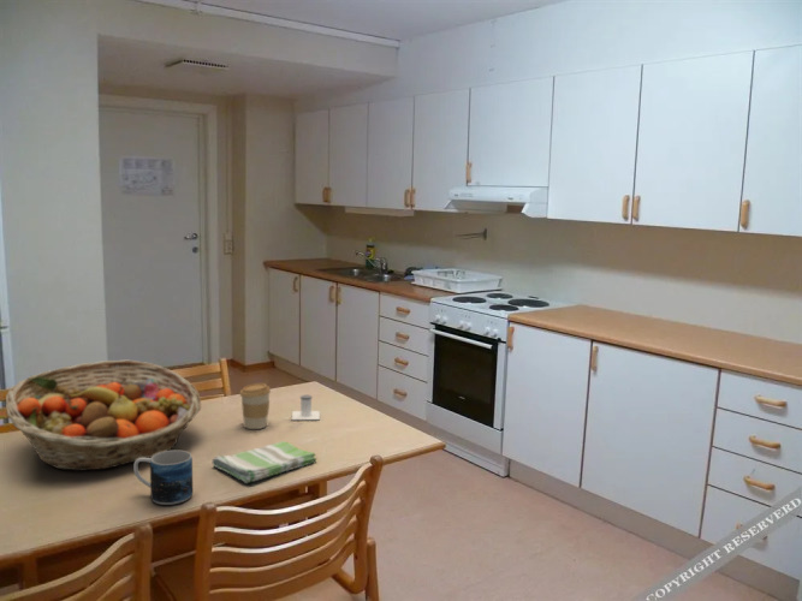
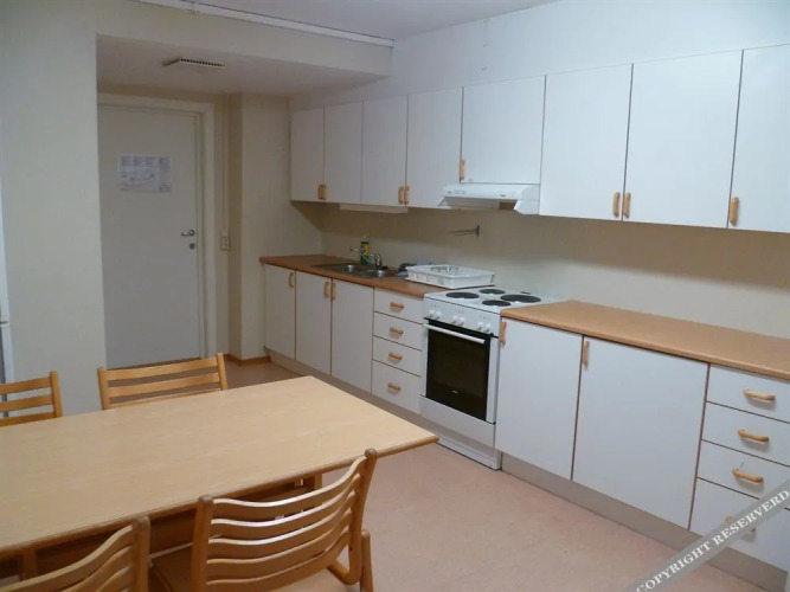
- coffee cup [239,382,272,430]
- fruit basket [5,359,202,471]
- dish towel [210,440,317,484]
- mug [132,448,194,506]
- salt shaker [291,393,321,421]
